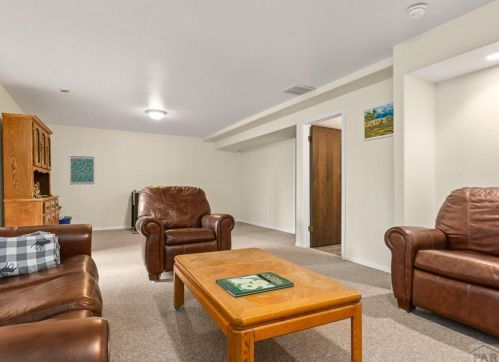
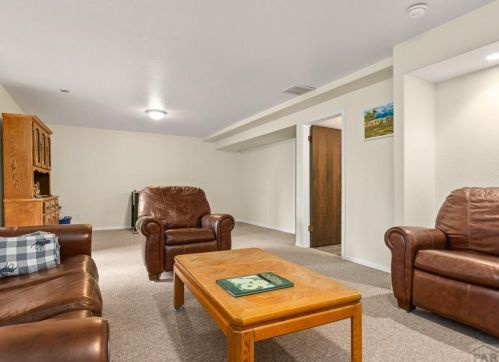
- wall art [69,155,95,185]
